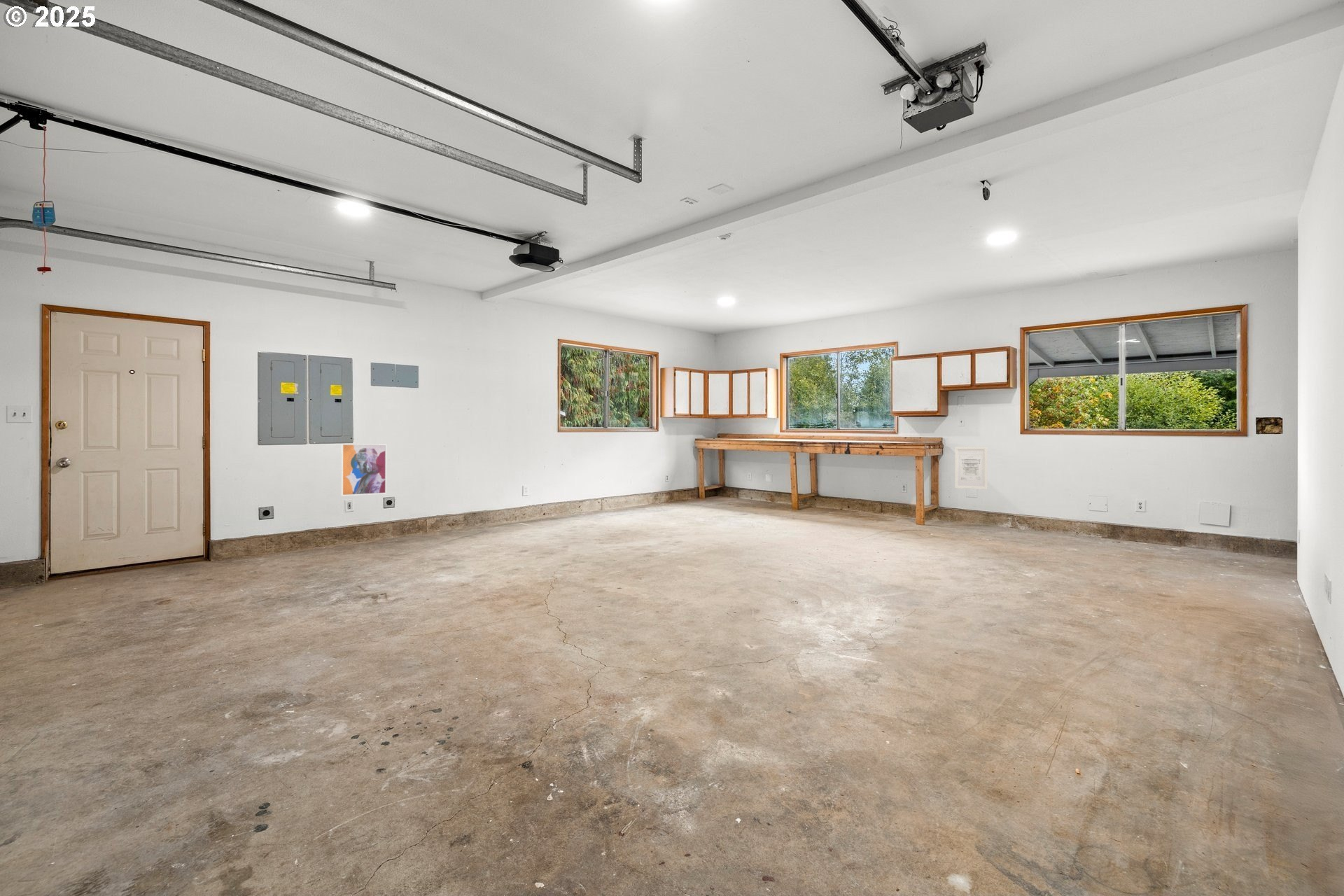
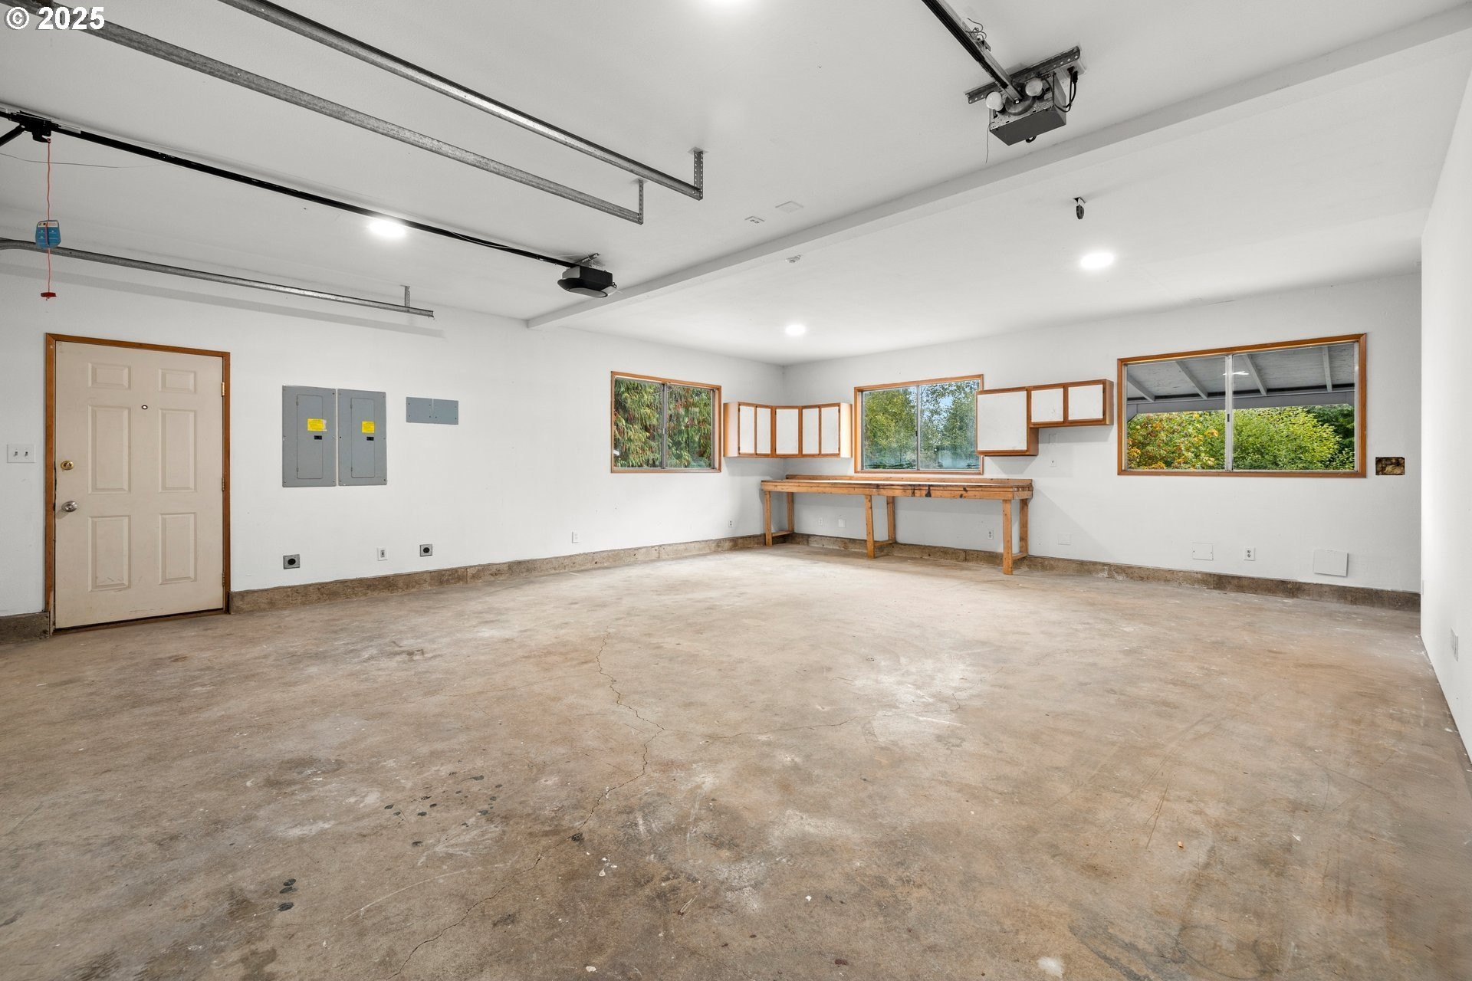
- wall art [954,446,988,490]
- wall art [340,443,387,496]
